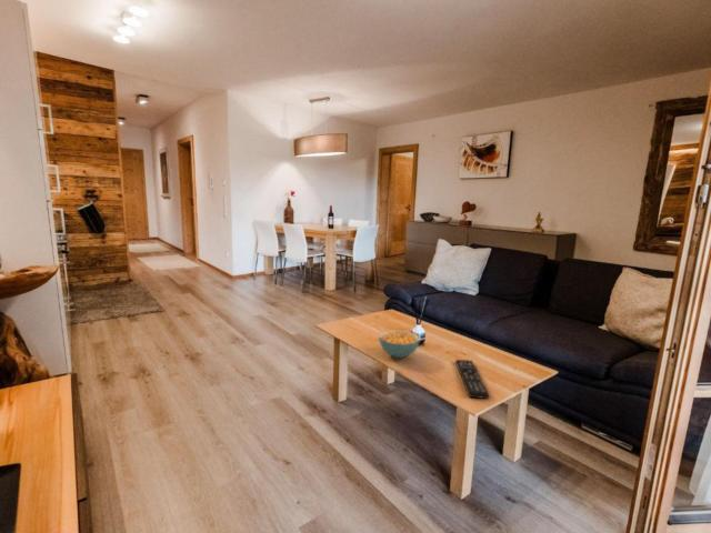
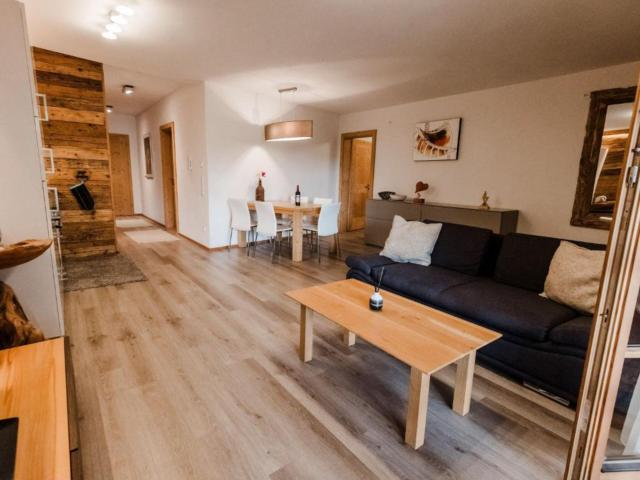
- remote control [454,359,490,400]
- cereal bowl [378,329,421,359]
